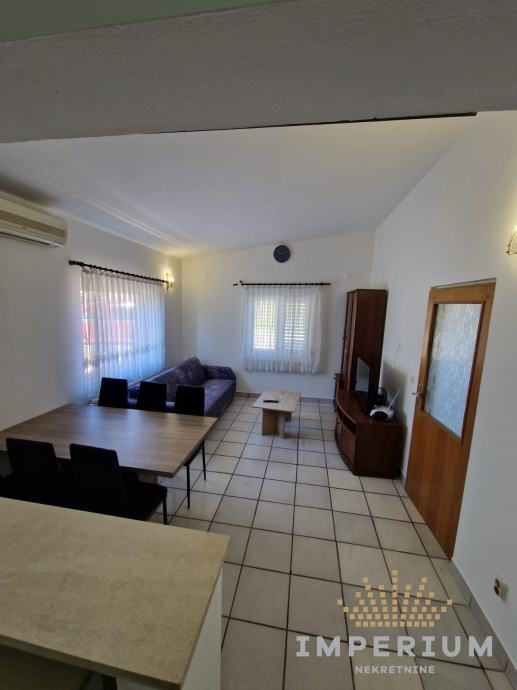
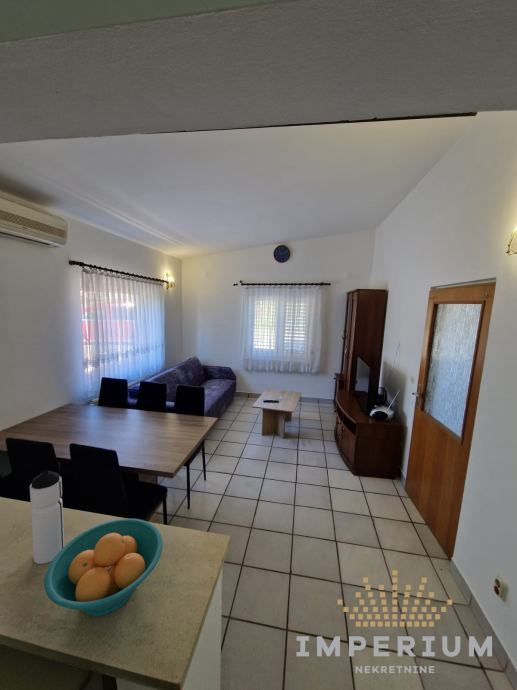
+ fruit bowl [43,518,164,617]
+ water bottle [29,468,65,565]
